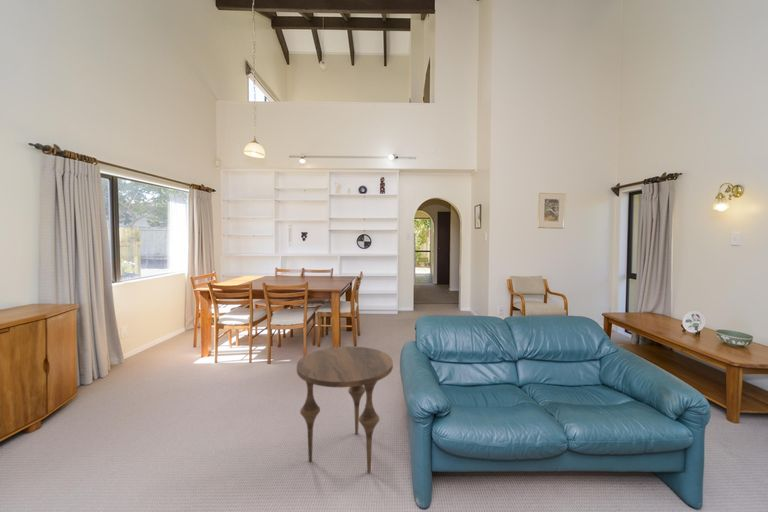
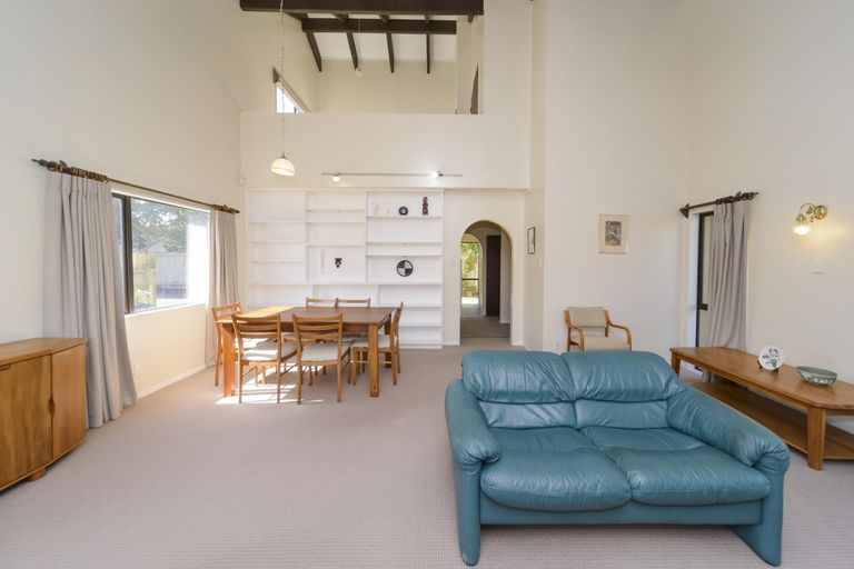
- side table [296,345,394,473]
